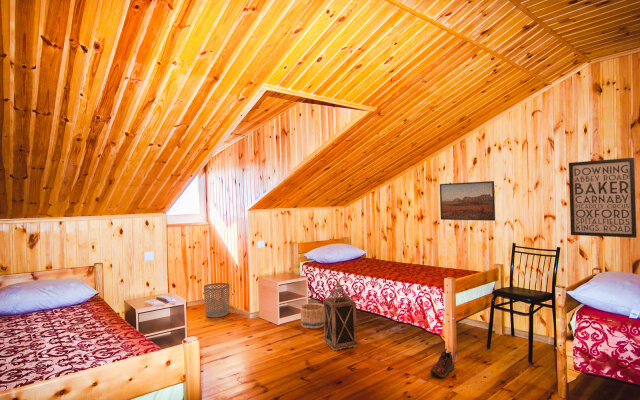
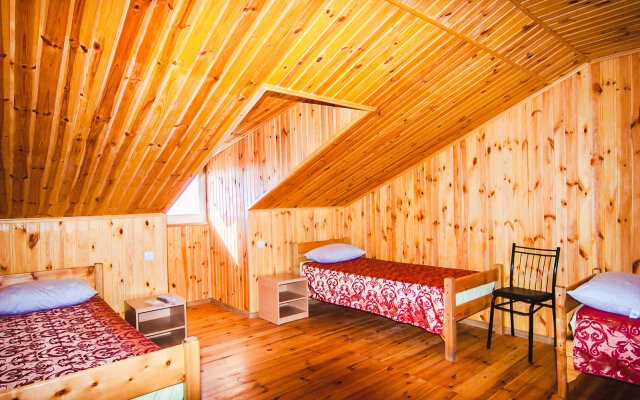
- wall art [568,157,638,239]
- waste bin [203,282,230,319]
- basket [299,302,324,330]
- lantern [322,280,358,352]
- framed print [439,180,496,222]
- shoe [429,347,455,379]
